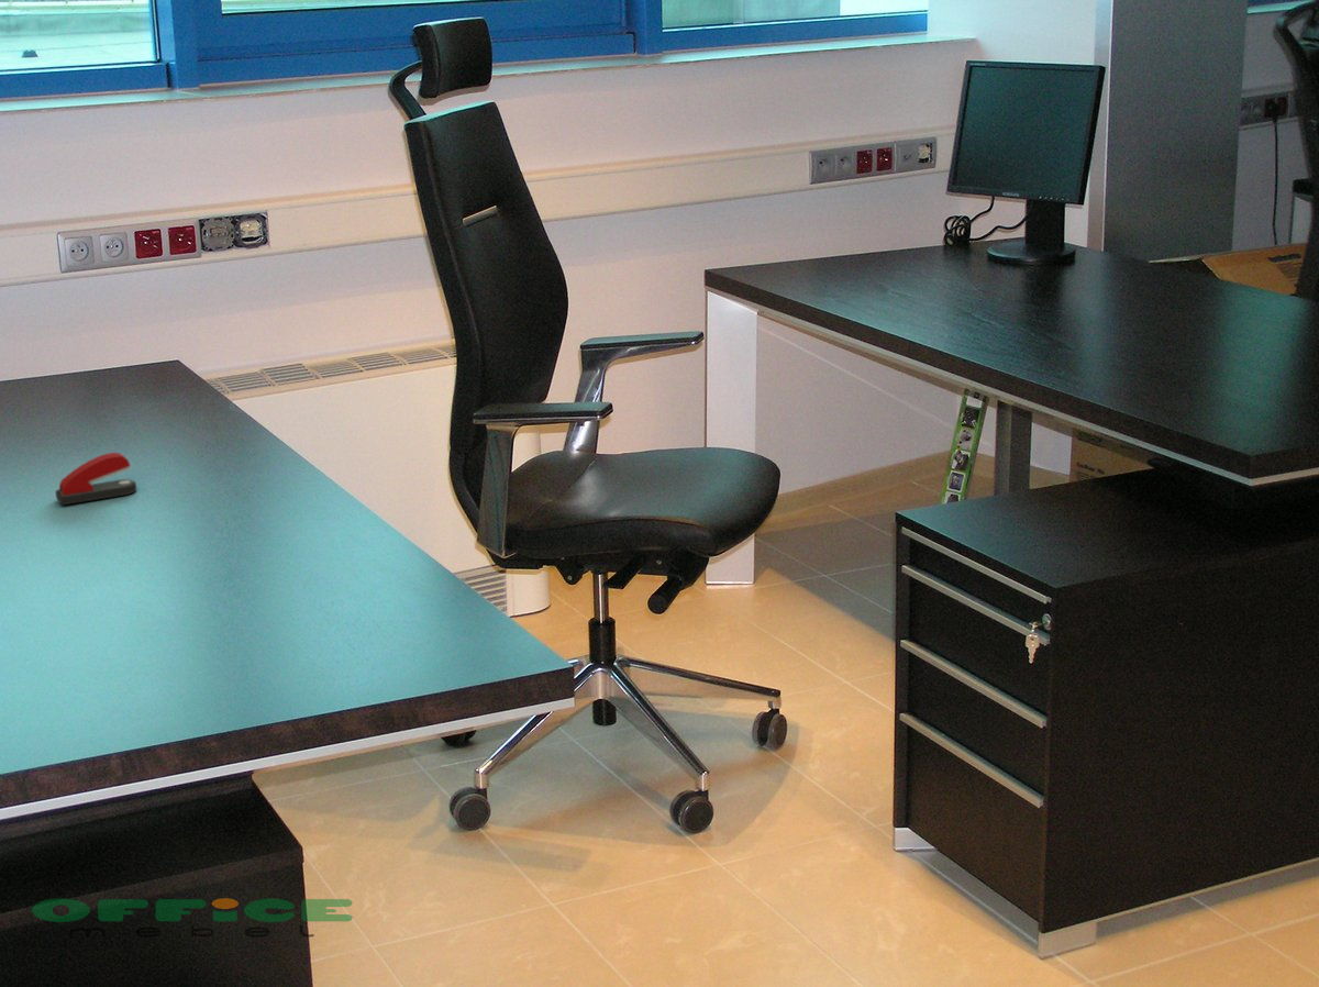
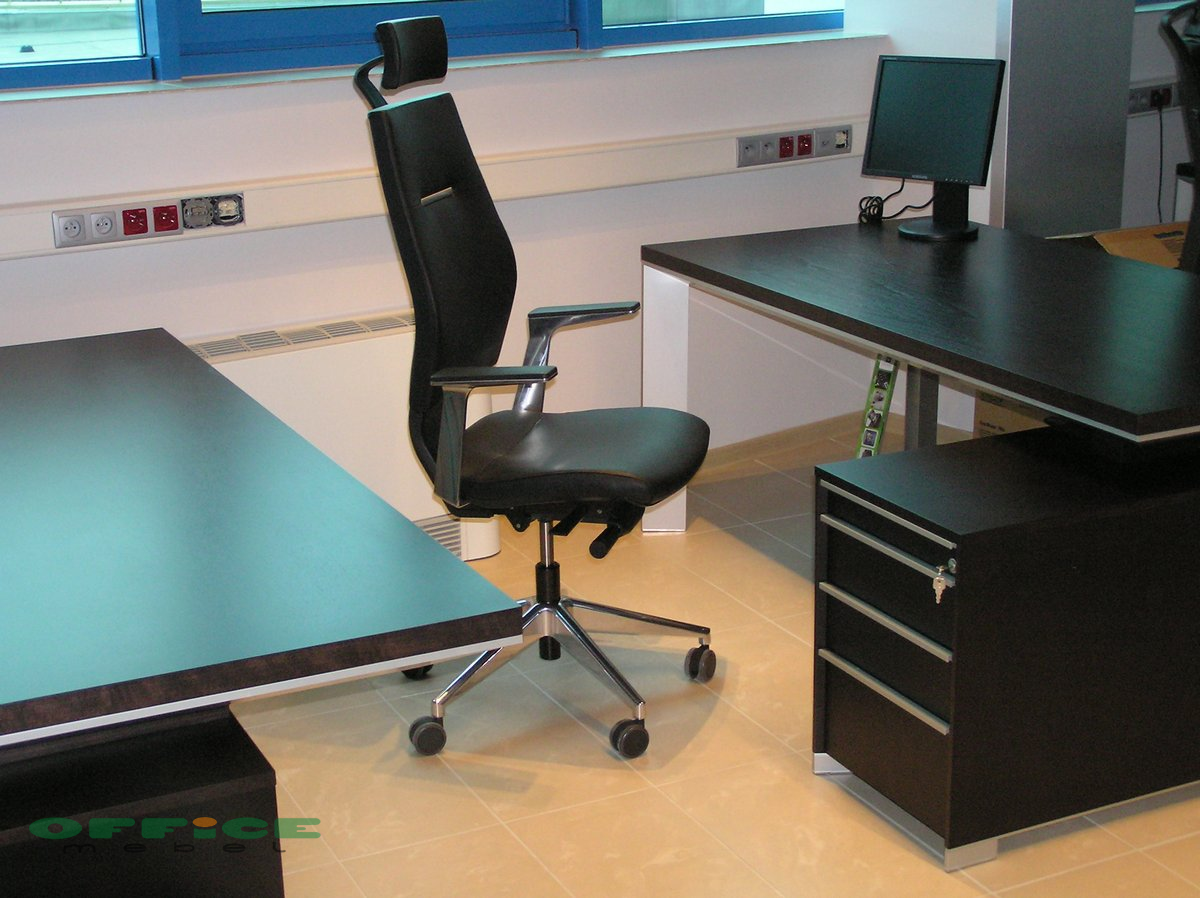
- stapler [54,452,137,507]
